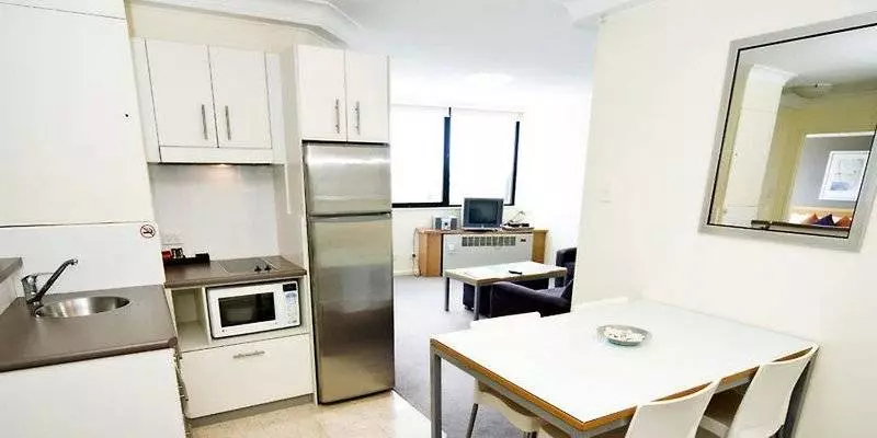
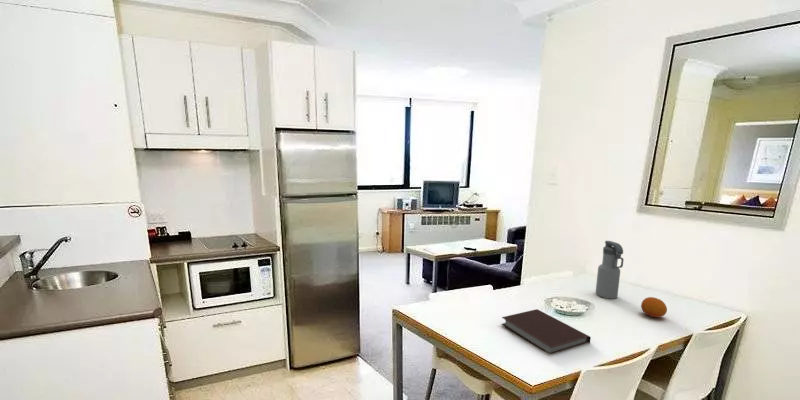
+ notebook [501,308,592,355]
+ fruit [640,296,668,318]
+ water bottle [595,240,625,300]
